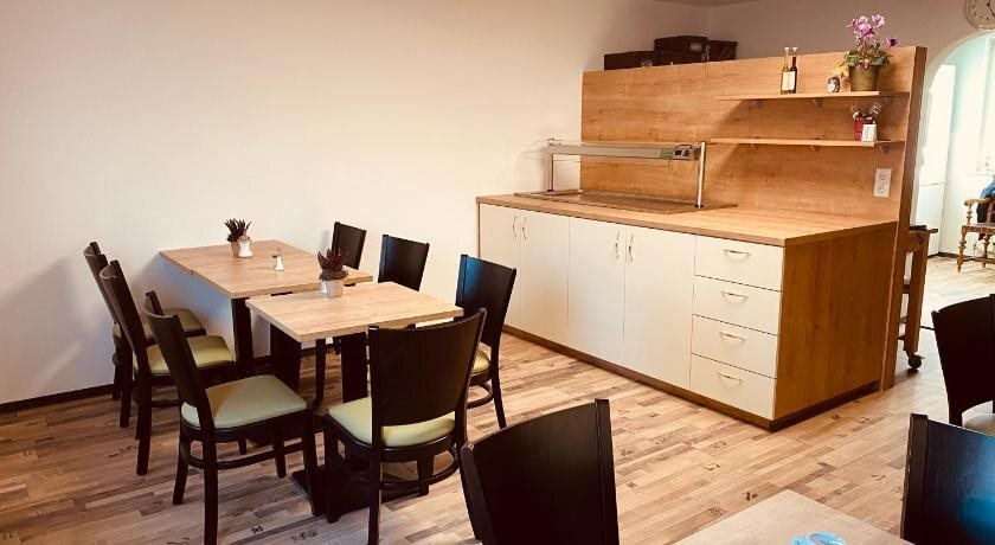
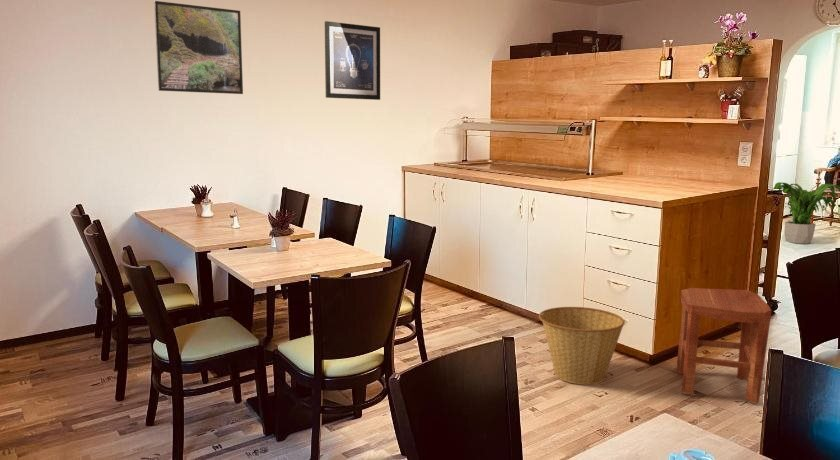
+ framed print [153,0,244,95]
+ wall art [324,20,381,101]
+ stool [675,287,772,405]
+ potted plant [772,181,840,245]
+ basket [538,306,626,385]
